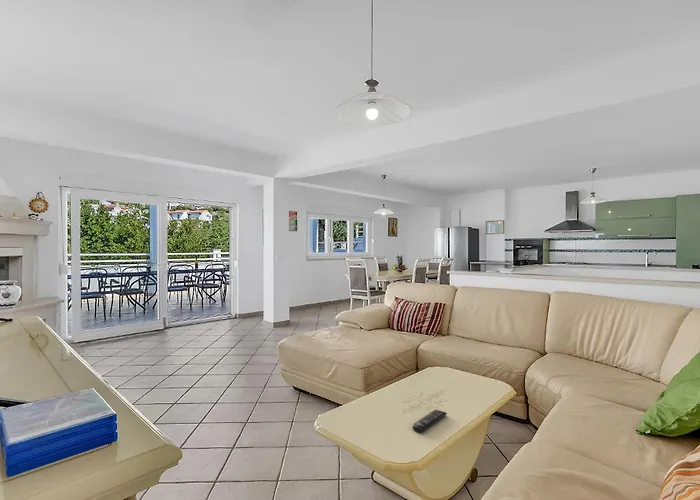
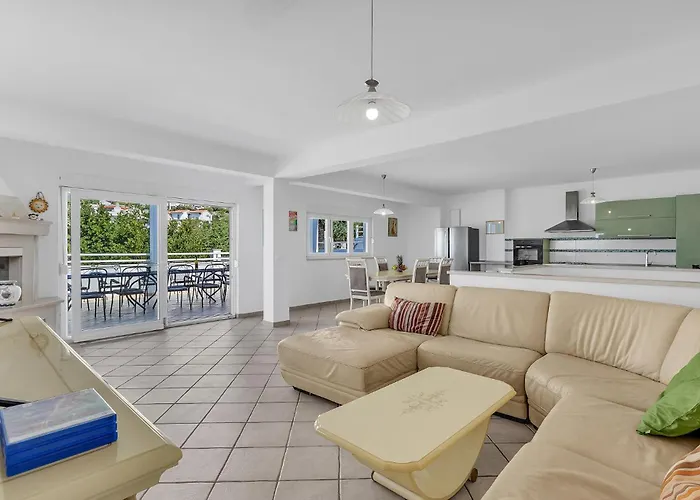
- remote control [412,408,448,434]
